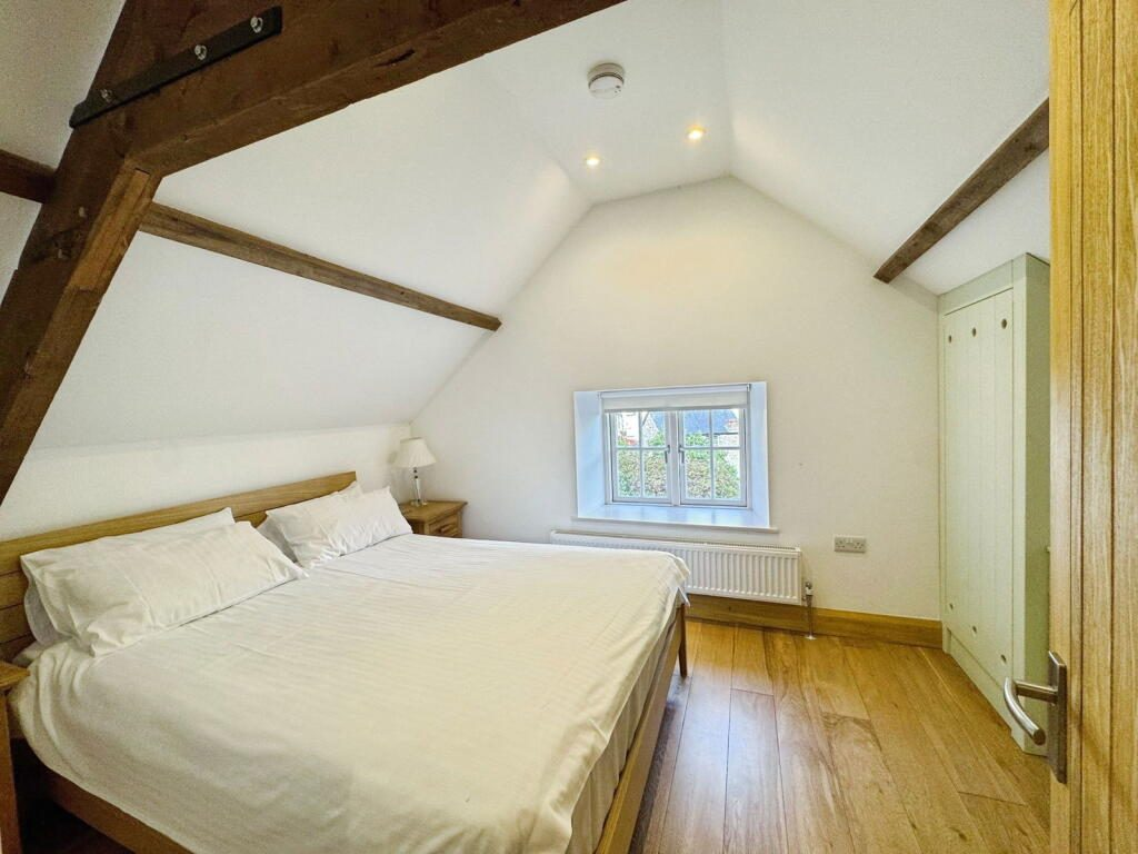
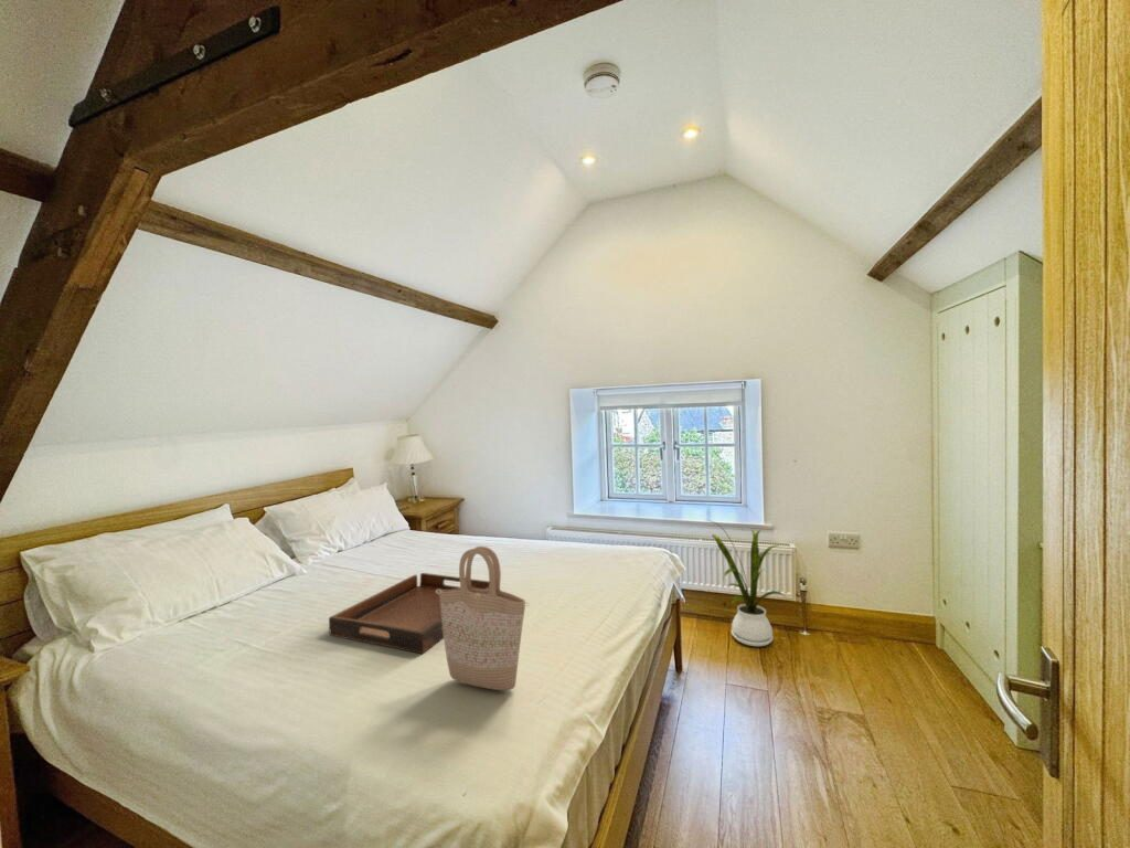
+ house plant [703,518,789,647]
+ shopping bag [436,545,531,691]
+ serving tray [328,572,490,655]
